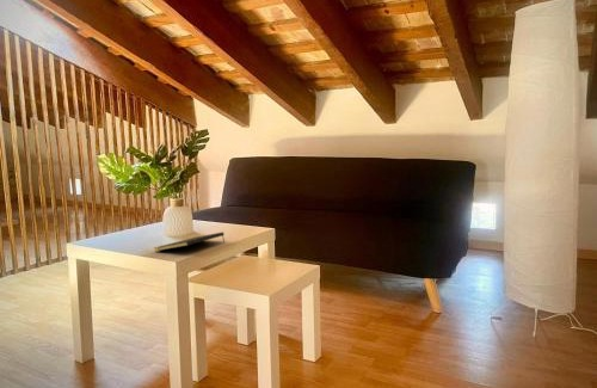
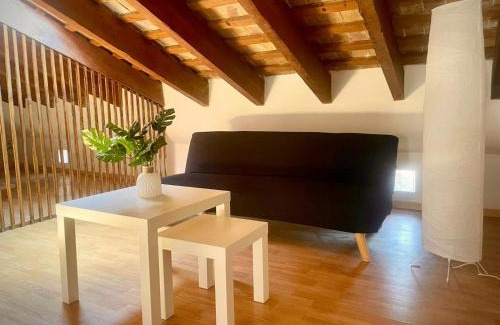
- notepad [153,230,226,253]
